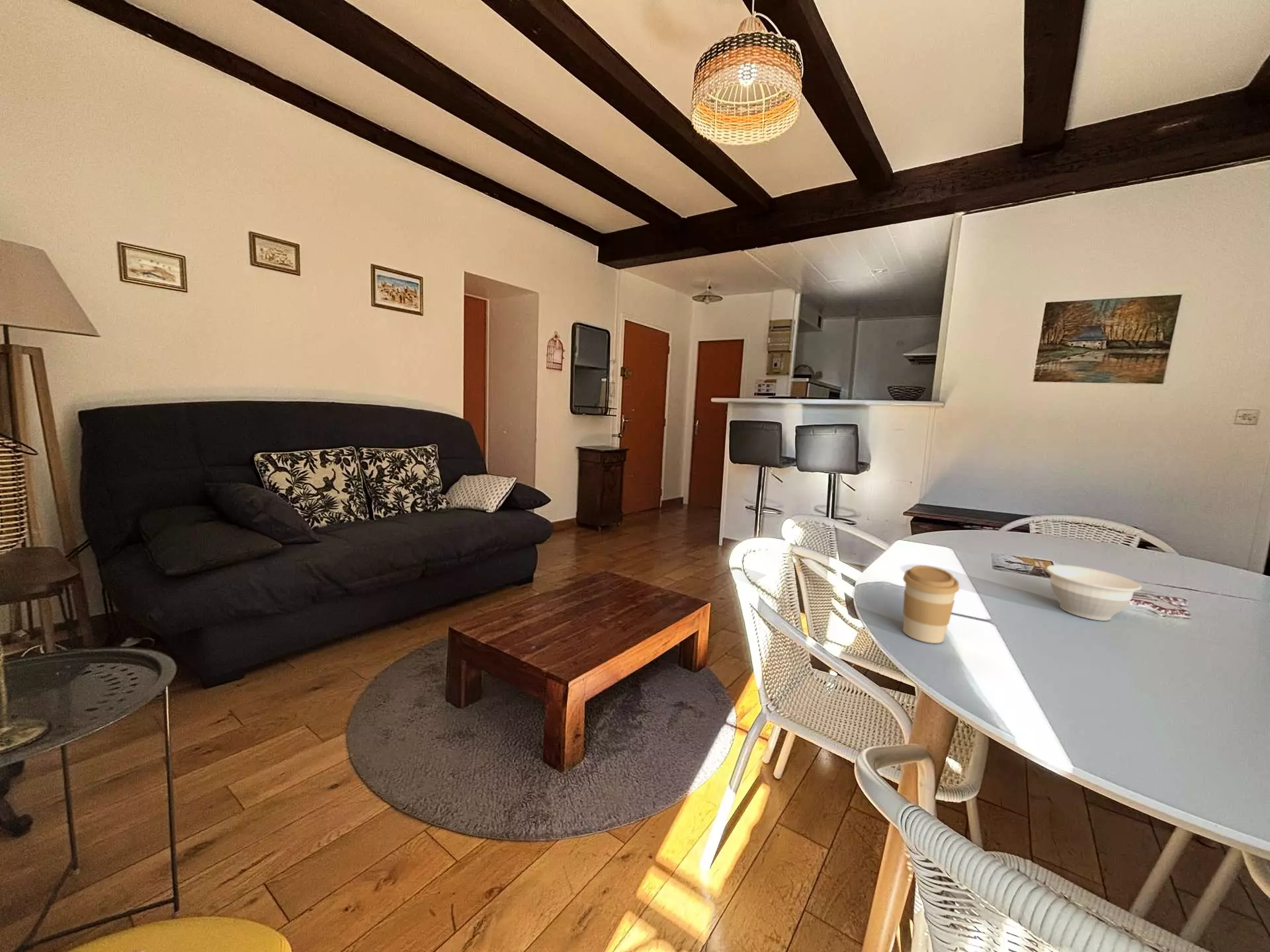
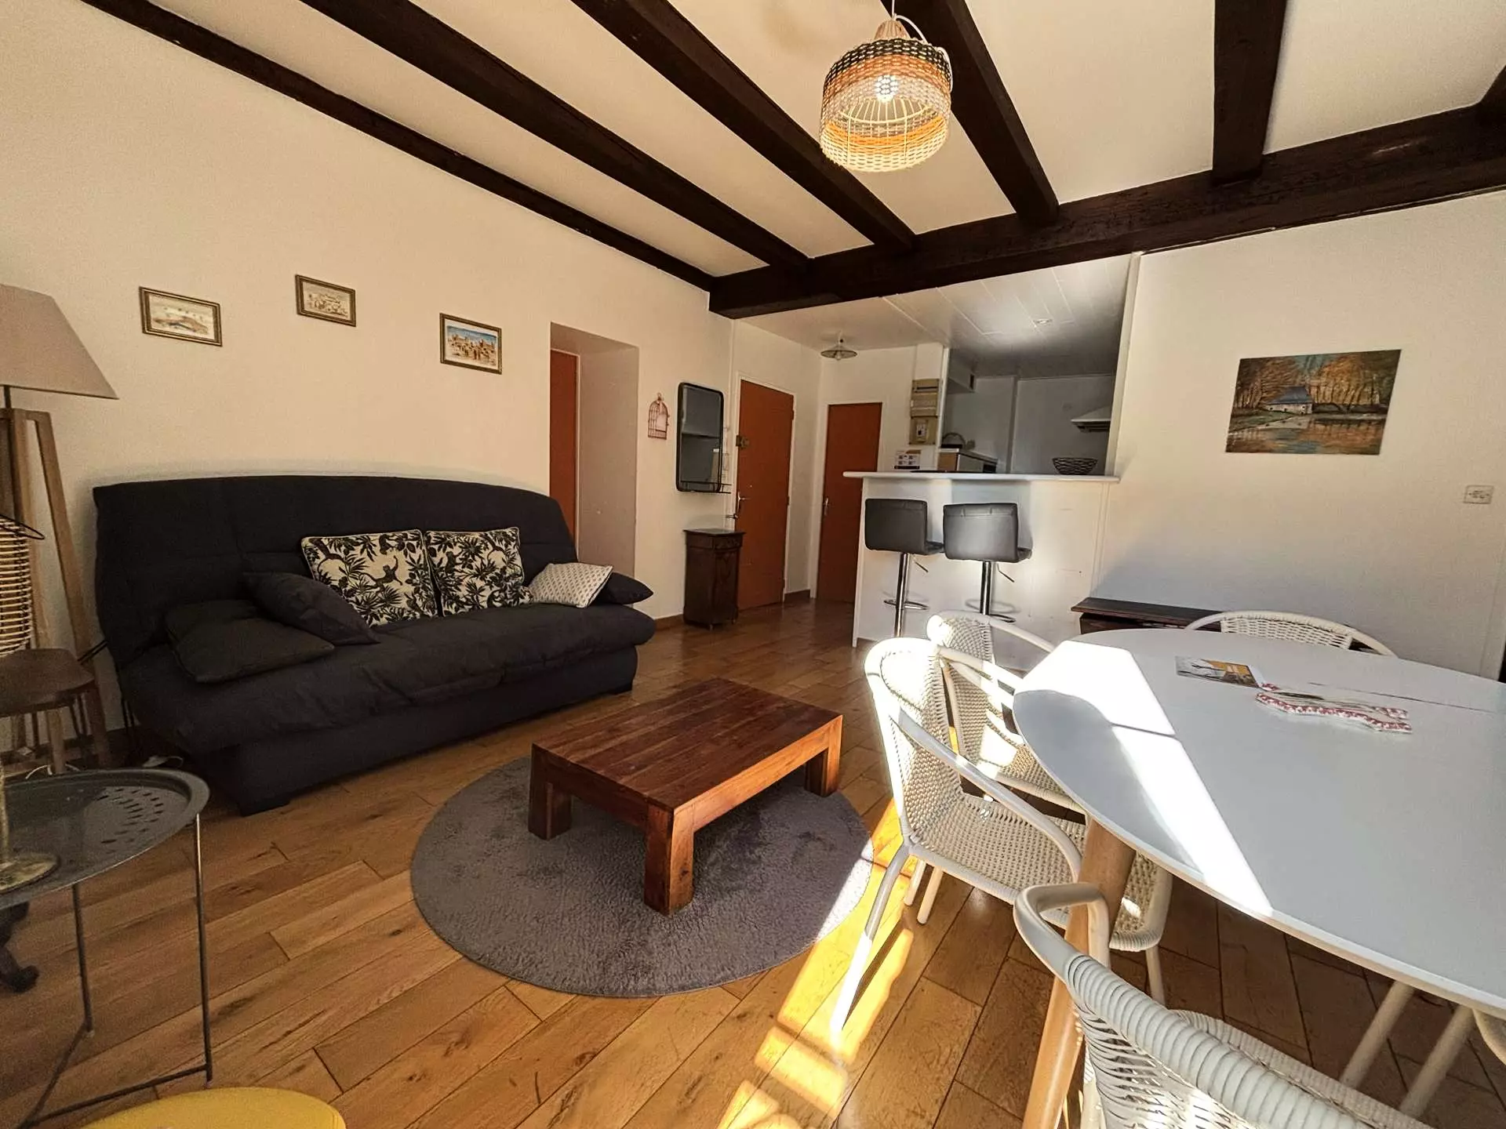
- coffee cup [902,565,960,644]
- bowl [1046,565,1142,621]
